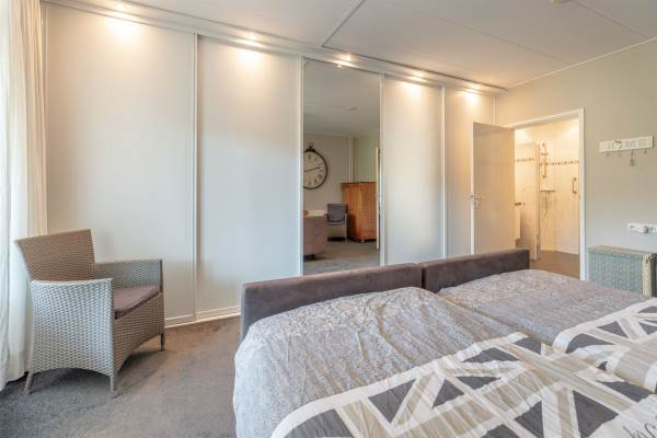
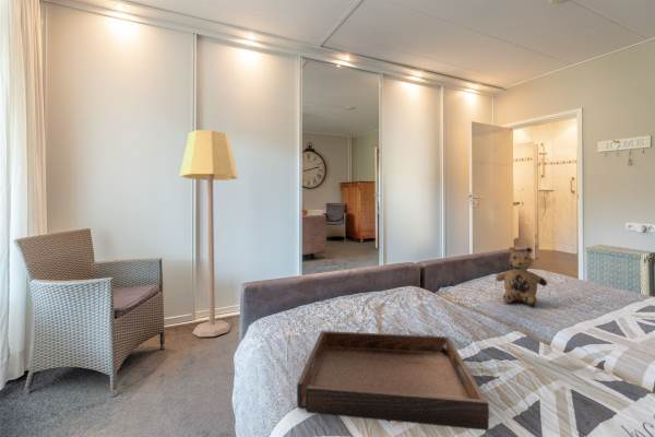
+ lamp [179,129,239,338]
+ serving tray [296,330,490,432]
+ teddy bear [495,246,548,307]
